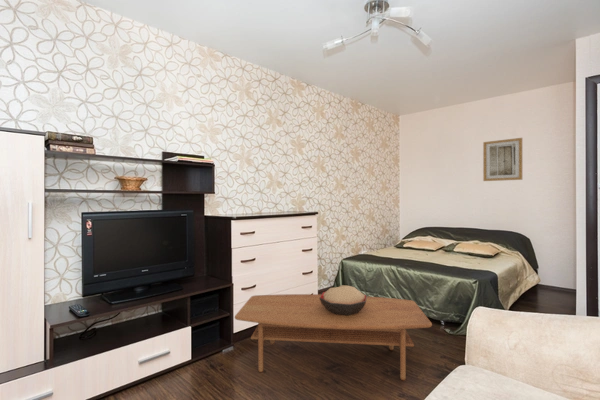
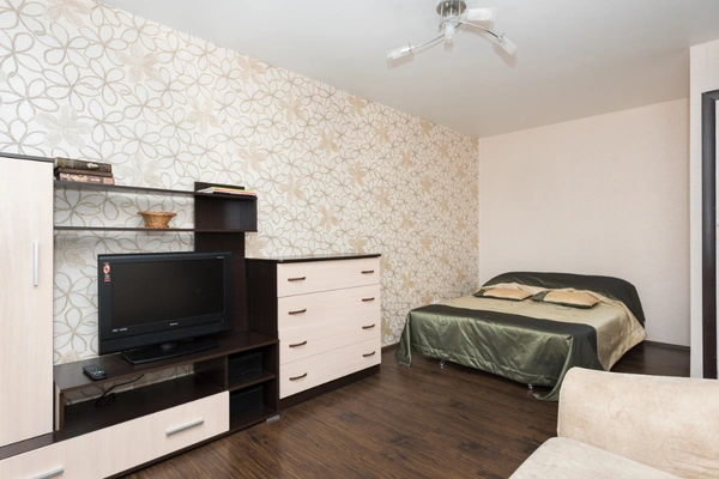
- wall art [482,137,523,182]
- coffee table [234,293,433,381]
- decorative bowl [319,284,368,316]
